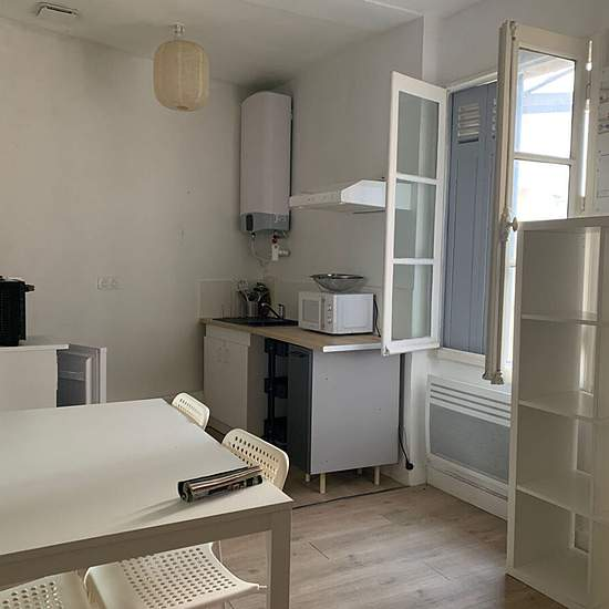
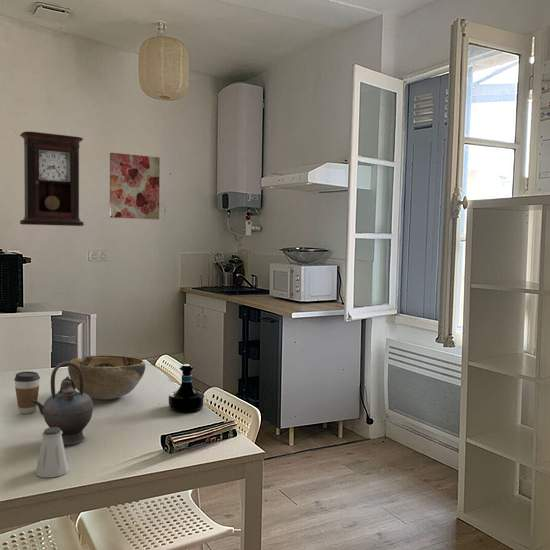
+ saltshaker [35,427,70,478]
+ tequila bottle [168,363,205,413]
+ decorative bowl [67,354,146,400]
+ wall art [109,152,161,220]
+ coffee cup [13,370,41,414]
+ pendulum clock [19,131,85,227]
+ teapot [31,360,94,446]
